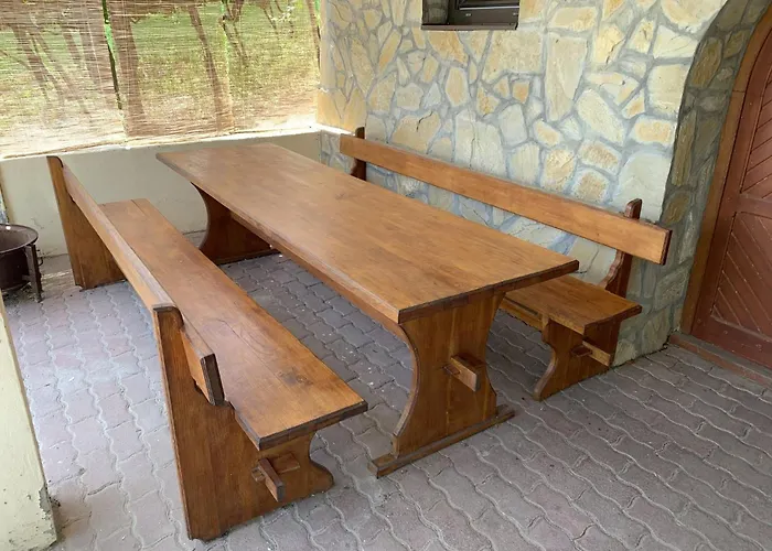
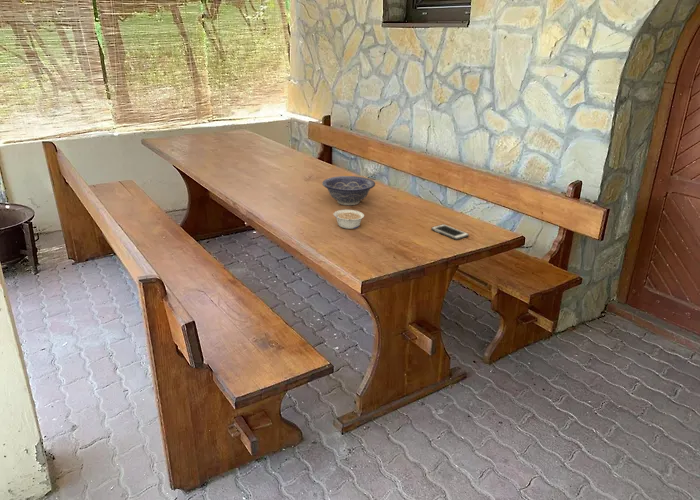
+ legume [333,209,365,230]
+ decorative bowl [321,175,376,206]
+ cell phone [430,223,470,241]
